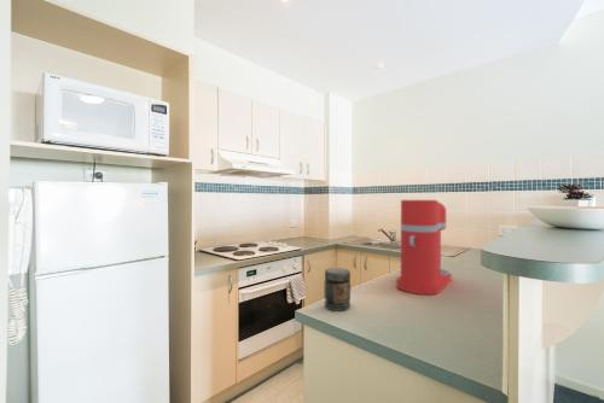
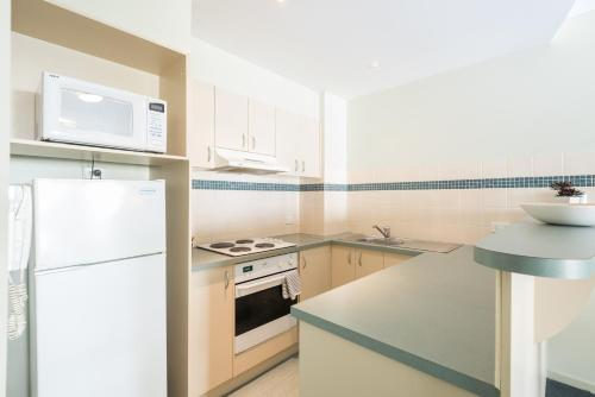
- jar [324,267,352,313]
- coffee maker [395,199,452,296]
